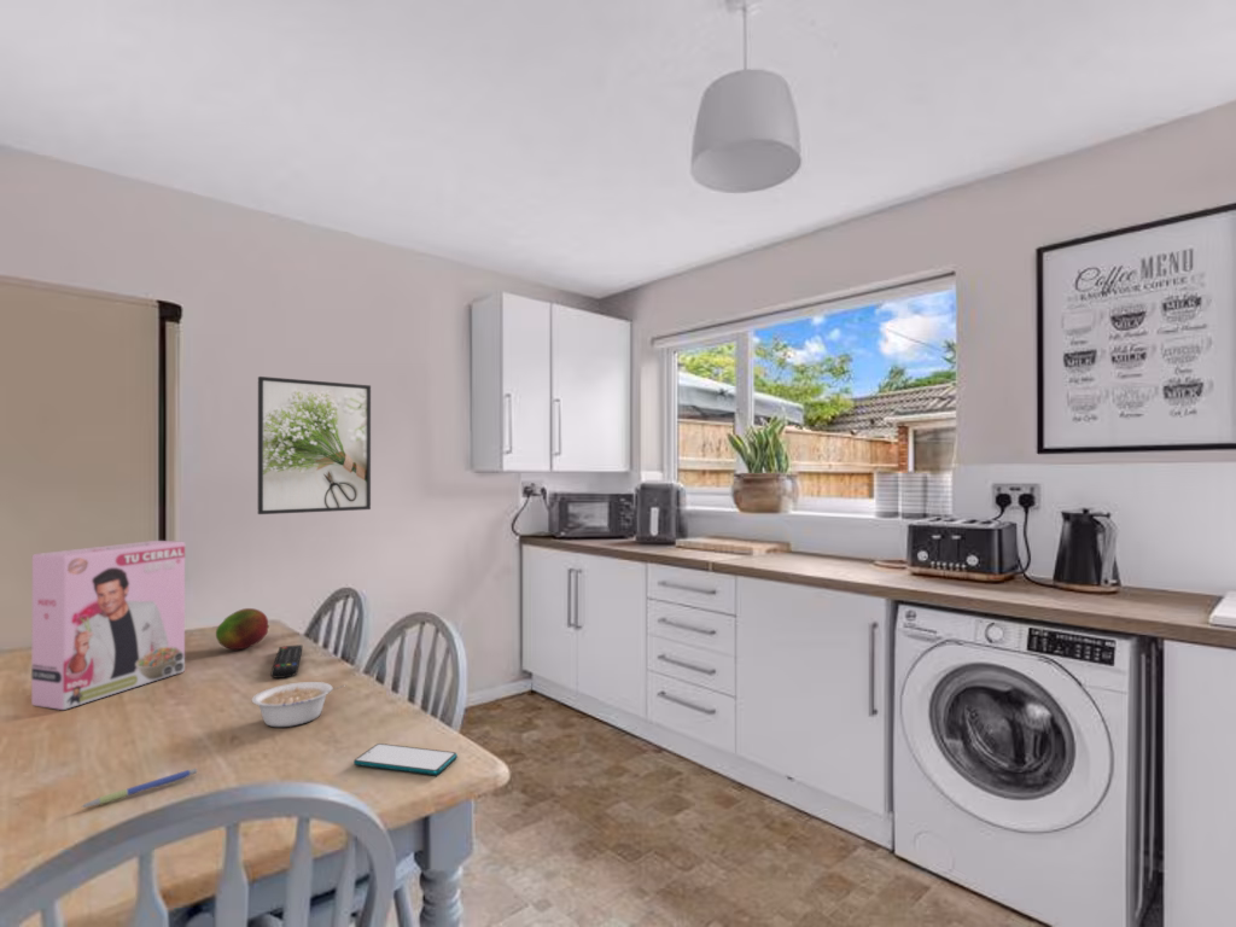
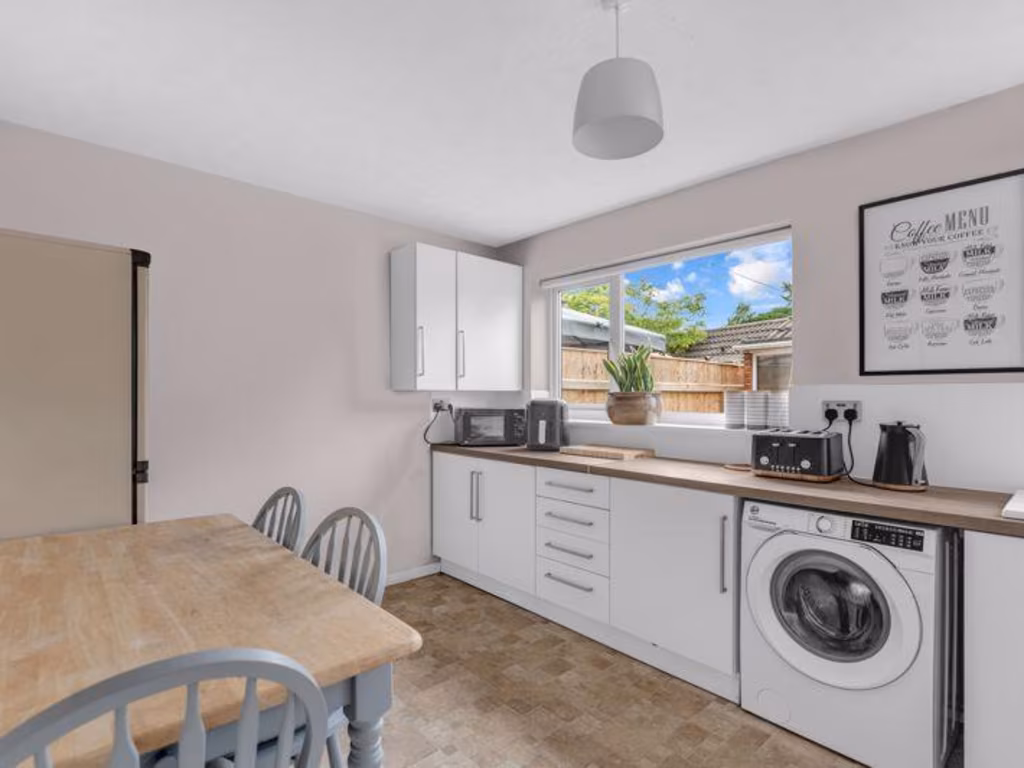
- legume [251,681,346,728]
- cereal box [30,540,186,711]
- remote control [270,643,303,680]
- pen [80,768,198,809]
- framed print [257,375,372,515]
- fruit [215,607,270,651]
- smartphone [352,742,459,776]
